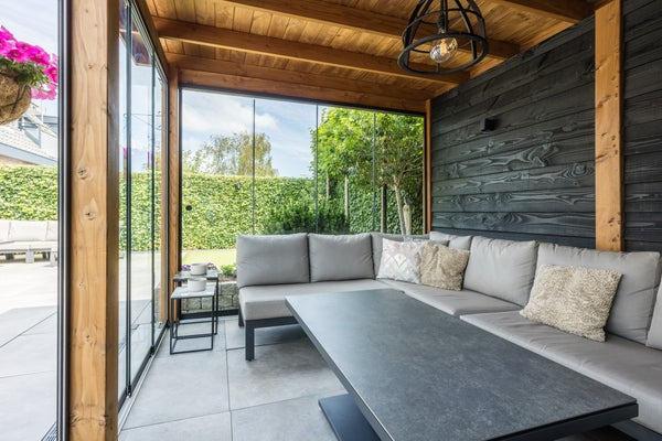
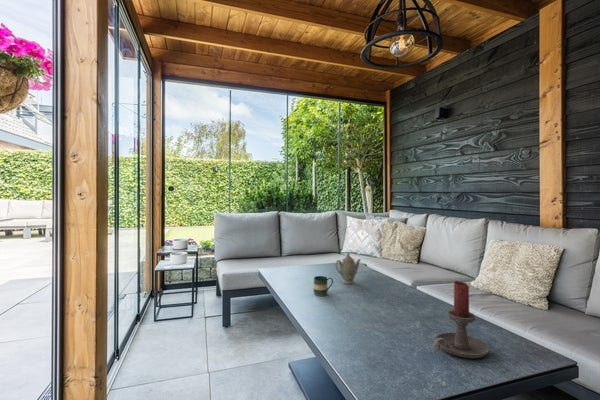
+ chinaware [334,251,362,285]
+ mug [312,275,334,297]
+ candle holder [431,280,490,359]
